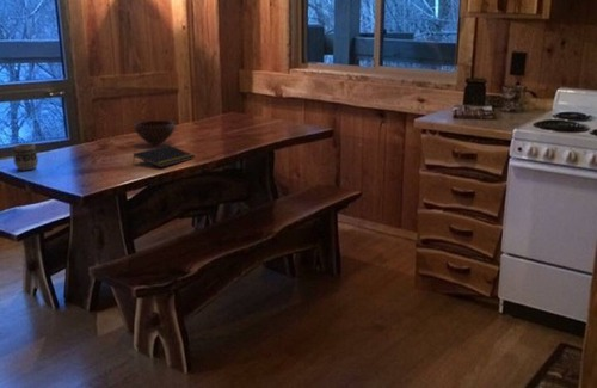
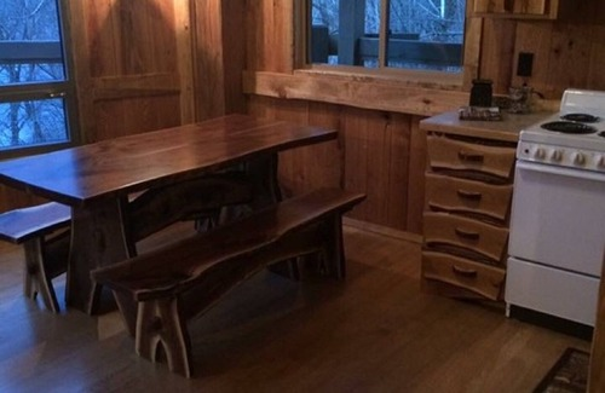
- notepad [131,144,197,168]
- bowl [133,119,177,146]
- cup [13,143,39,172]
